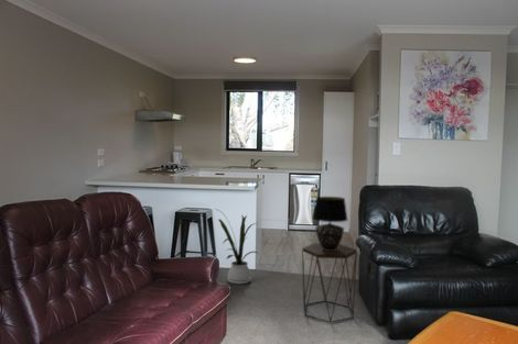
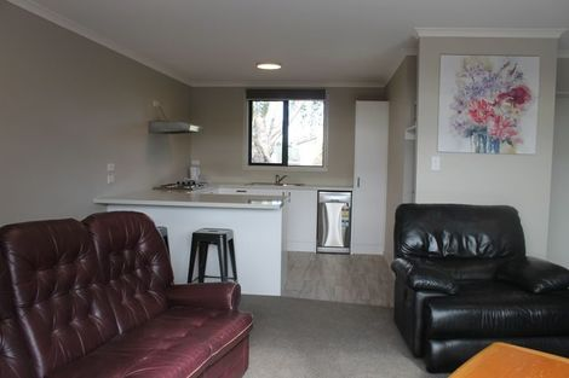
- side table [301,242,358,323]
- house plant [214,208,260,285]
- table lamp [312,196,348,251]
